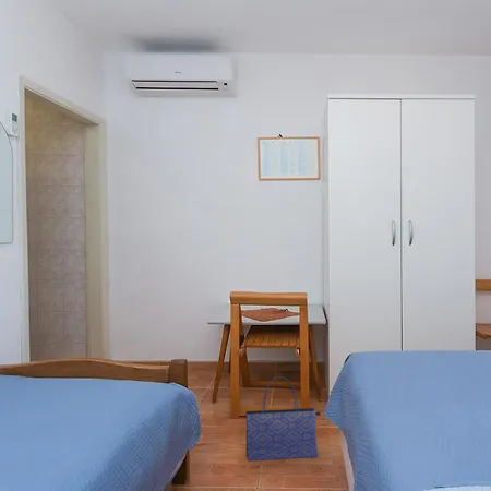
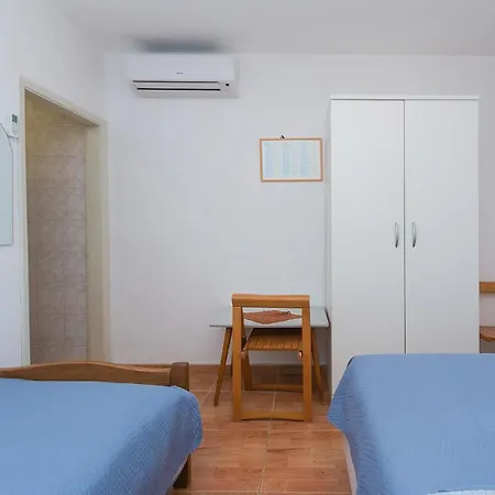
- tote bag [246,375,322,462]
